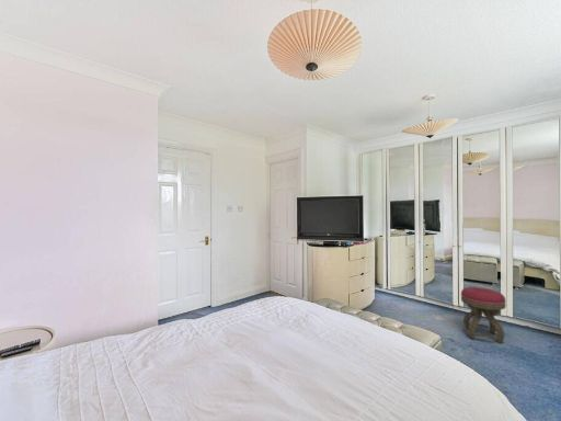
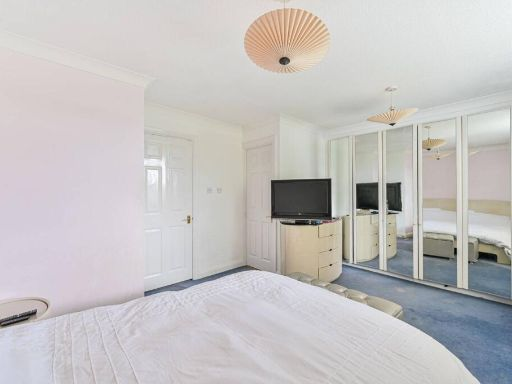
- stool [460,286,507,344]
